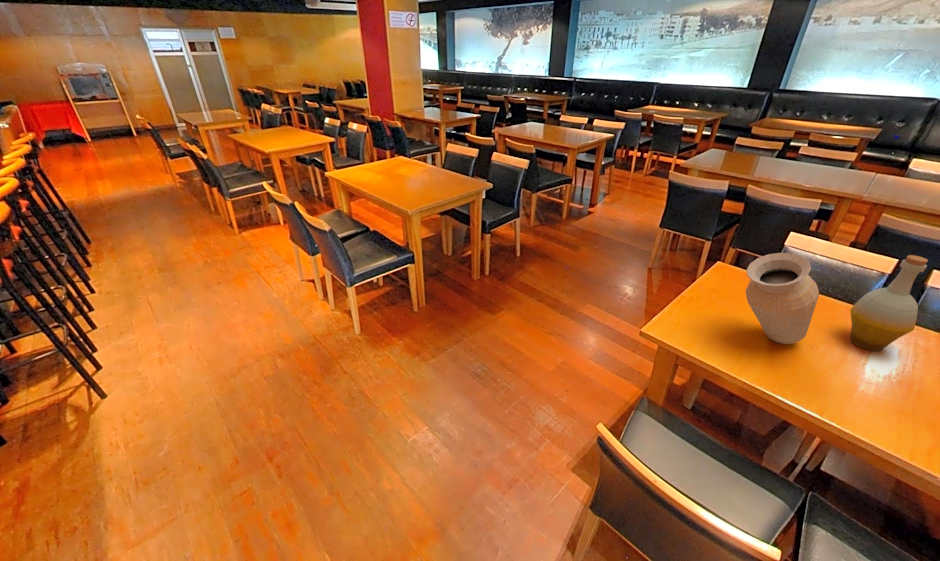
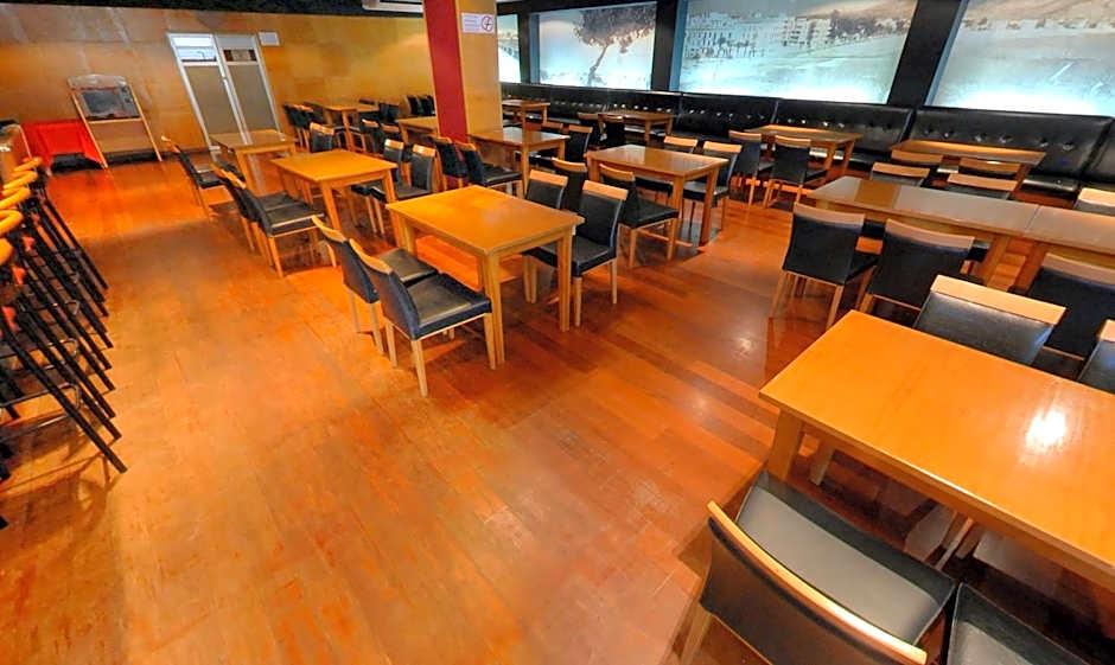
- vase [745,252,820,345]
- bottle [849,254,929,352]
